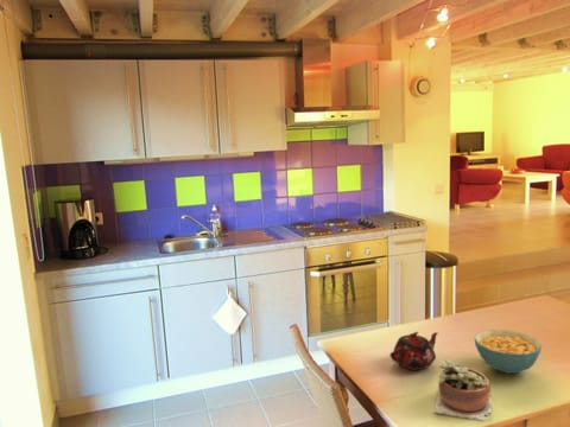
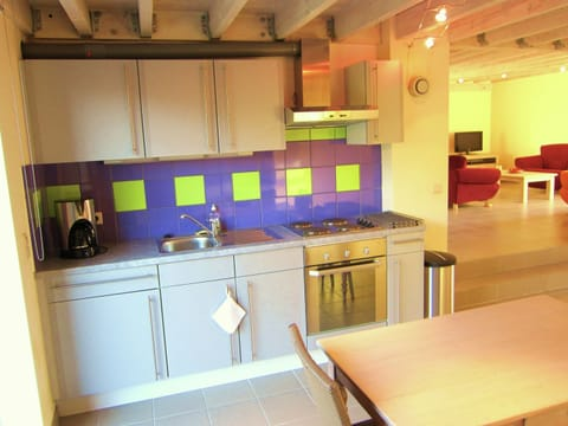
- cereal bowl [473,329,543,375]
- teapot [390,331,439,371]
- succulent plant [433,358,493,421]
